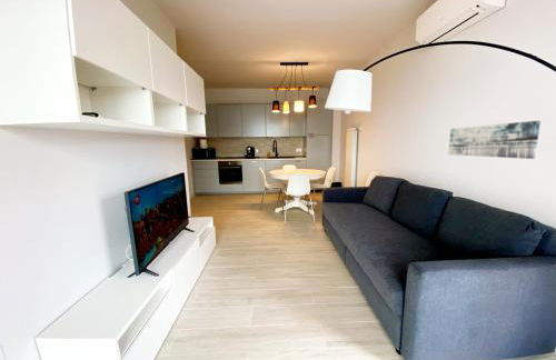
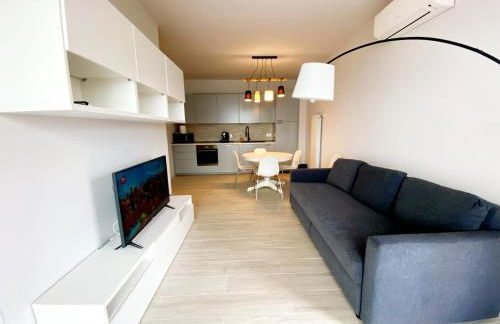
- wall art [447,120,542,160]
